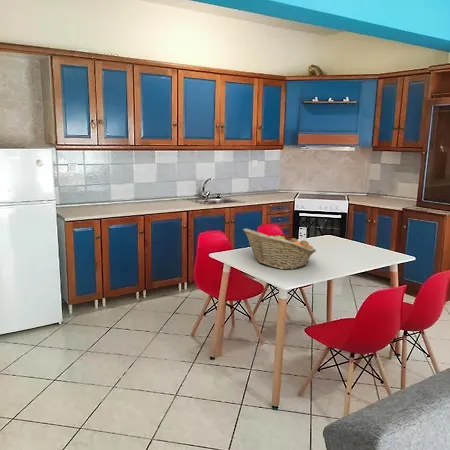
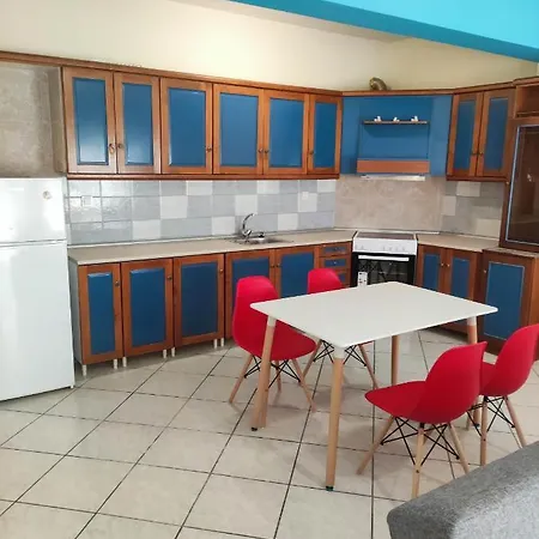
- fruit basket [242,227,317,270]
